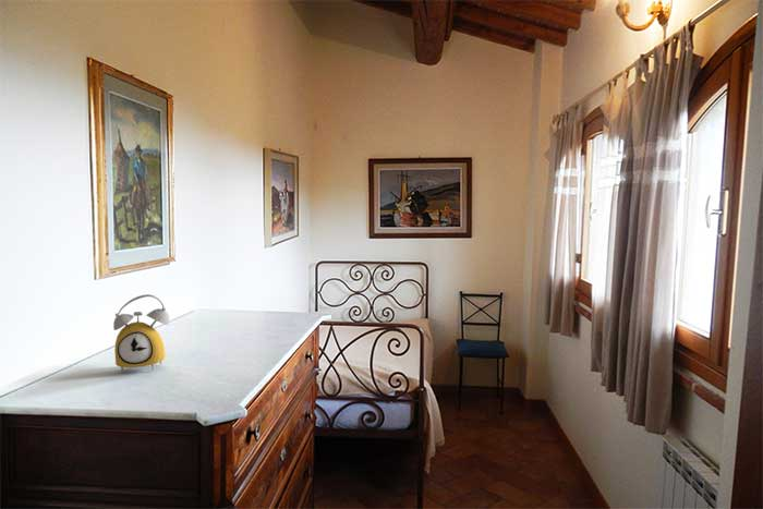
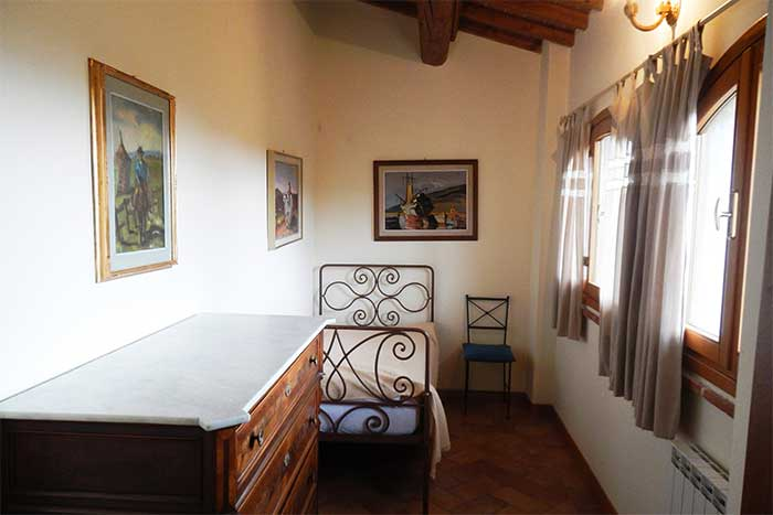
- alarm clock [112,293,170,374]
